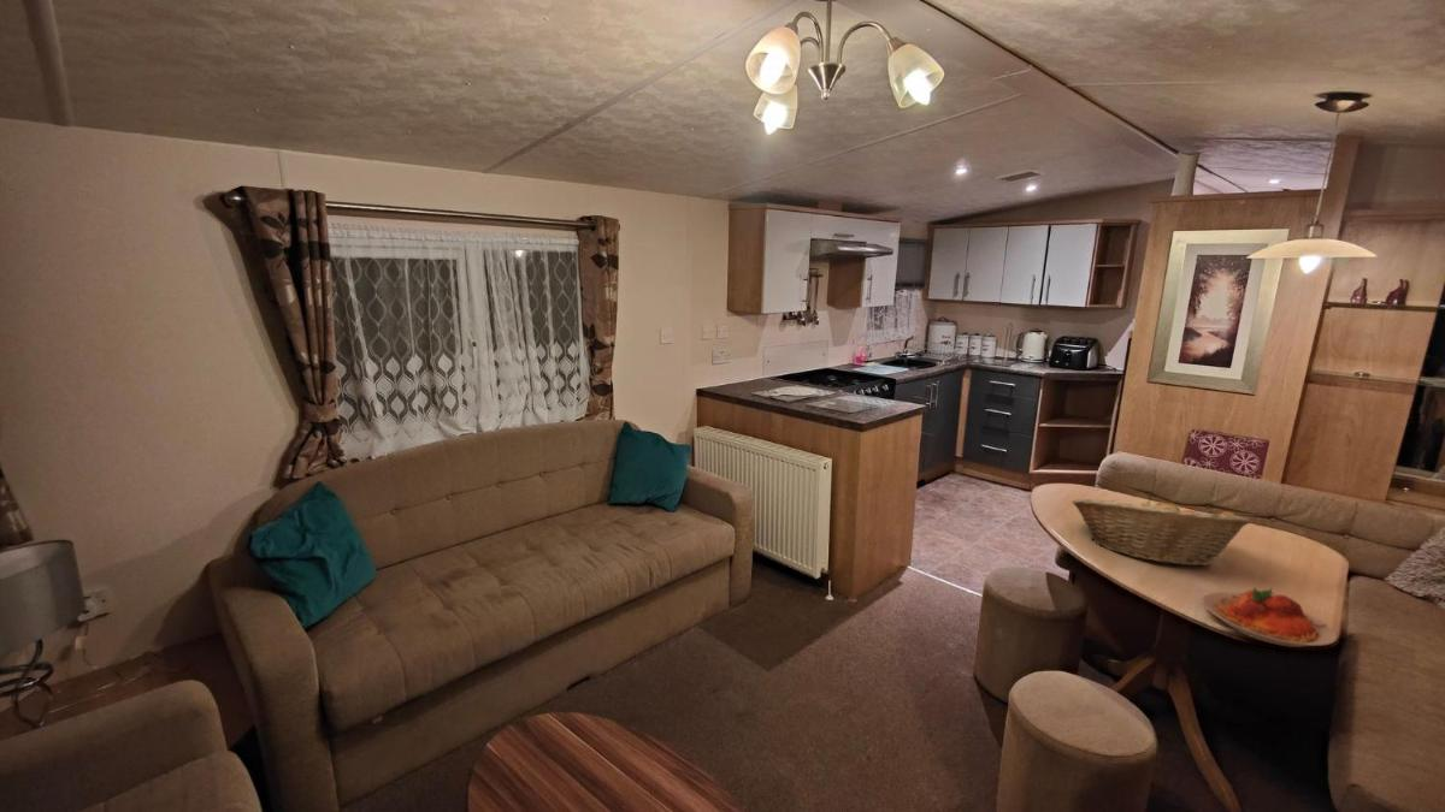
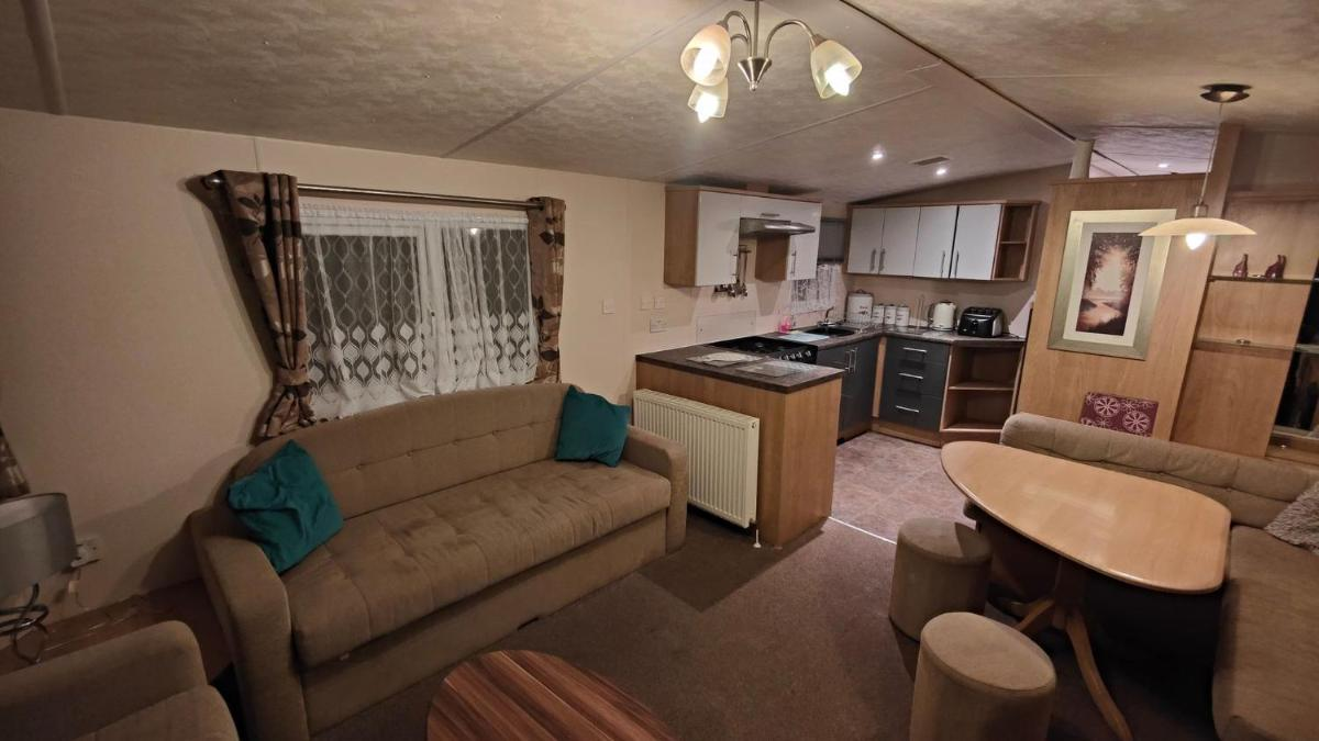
- fruit basket [1071,494,1251,567]
- plate [1201,586,1338,648]
